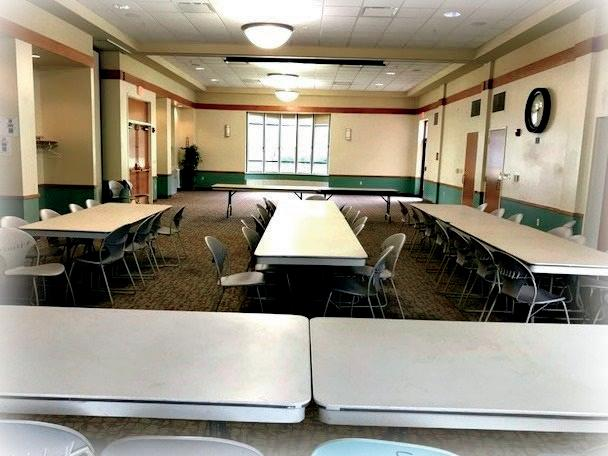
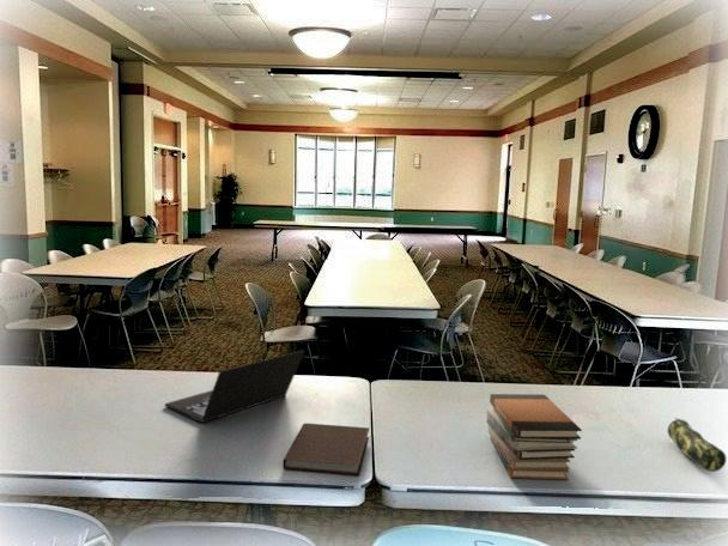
+ notebook [281,423,370,477]
+ laptop [164,350,305,424]
+ pencil case [667,417,728,473]
+ book stack [485,393,583,480]
